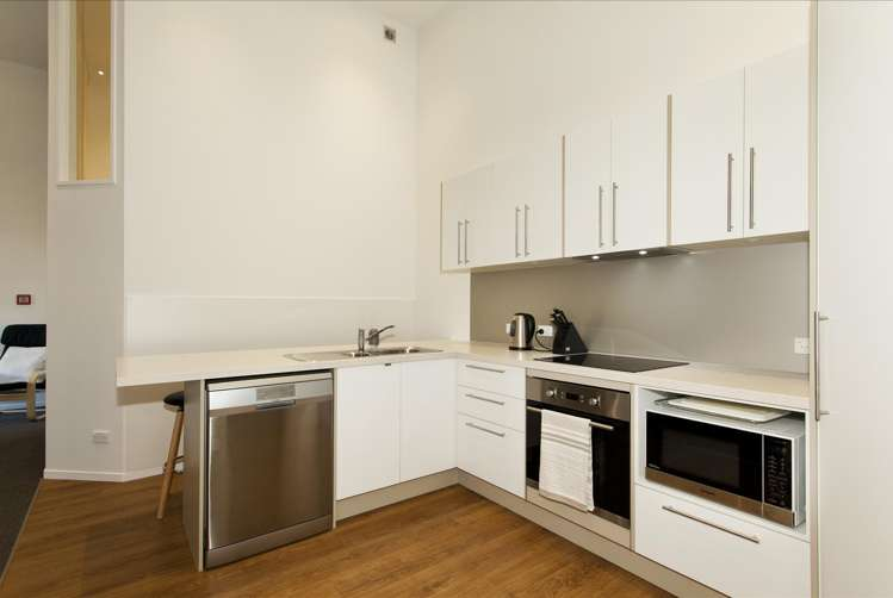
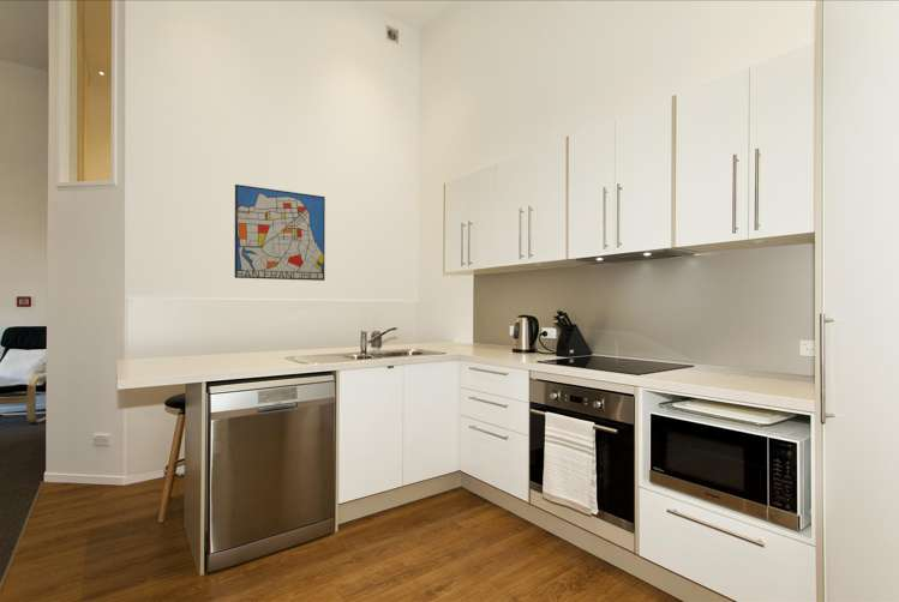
+ wall art [234,183,326,282]
